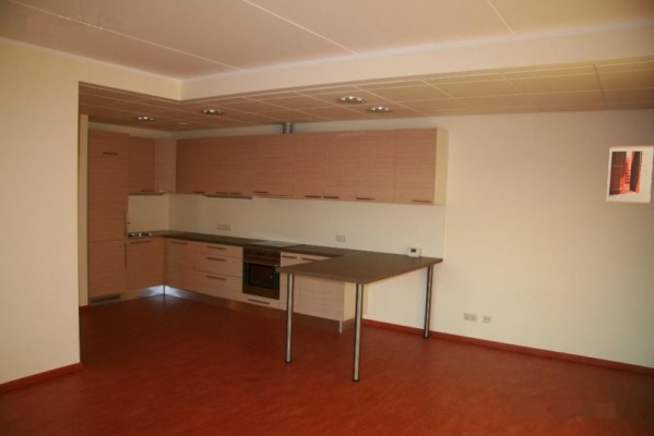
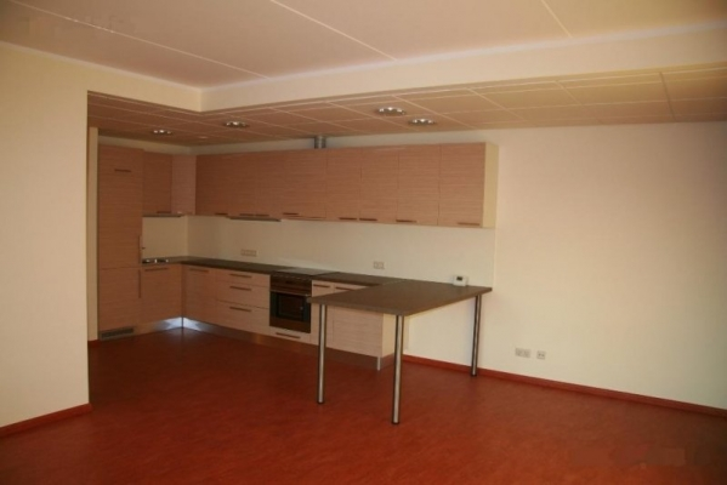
- wall art [605,145,654,204]
